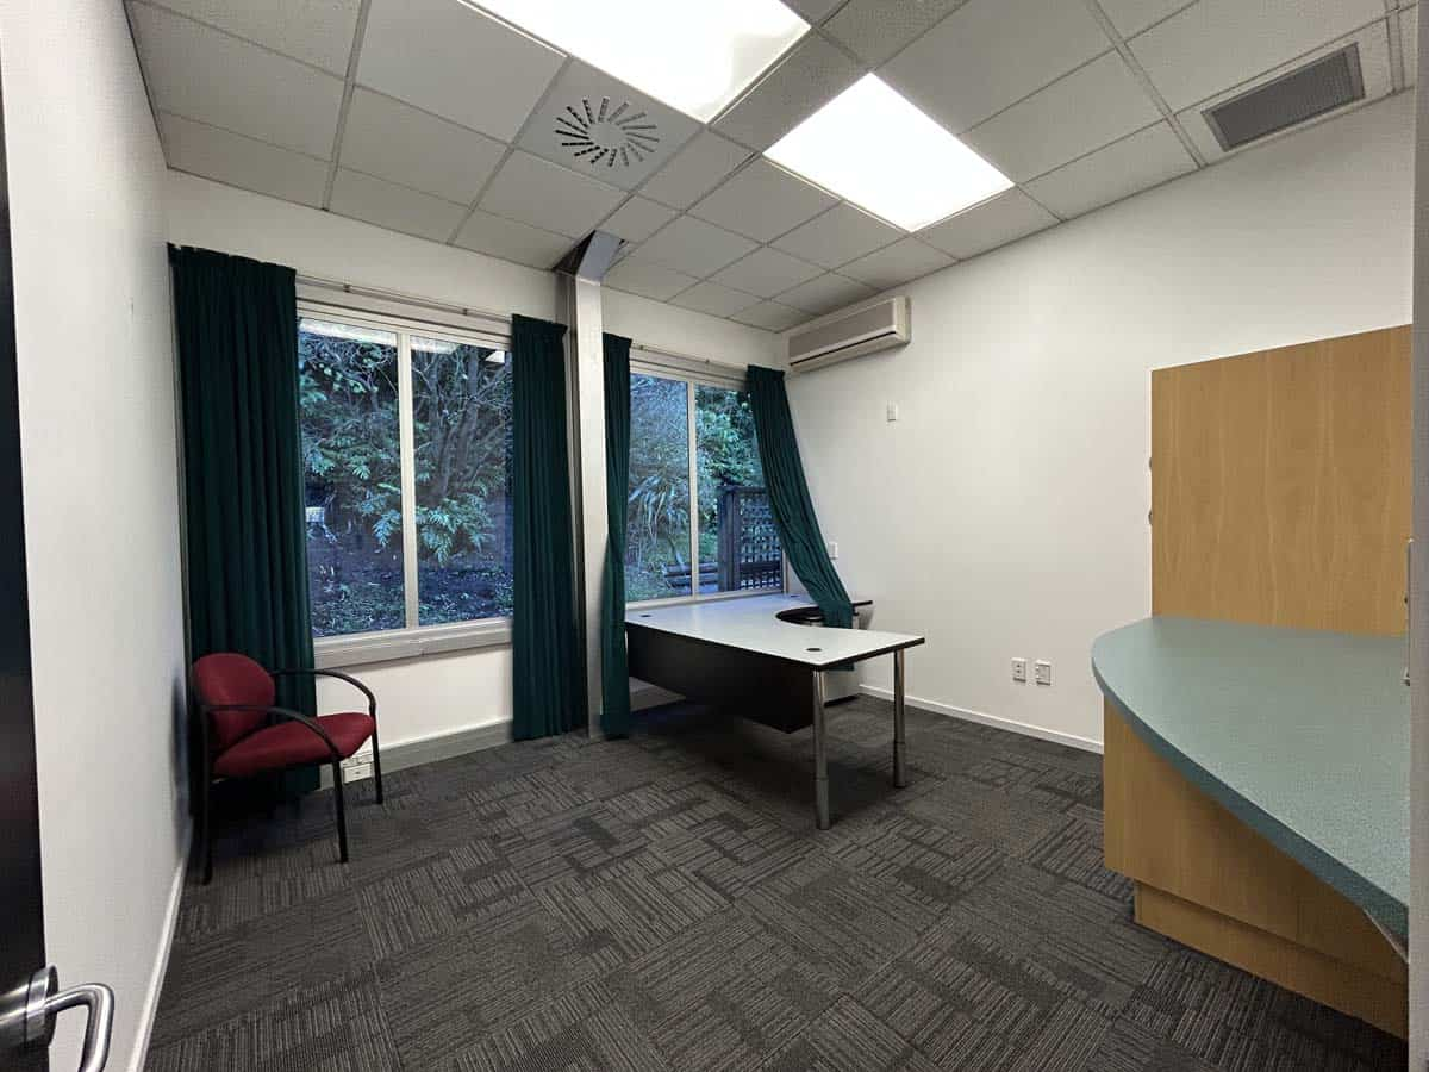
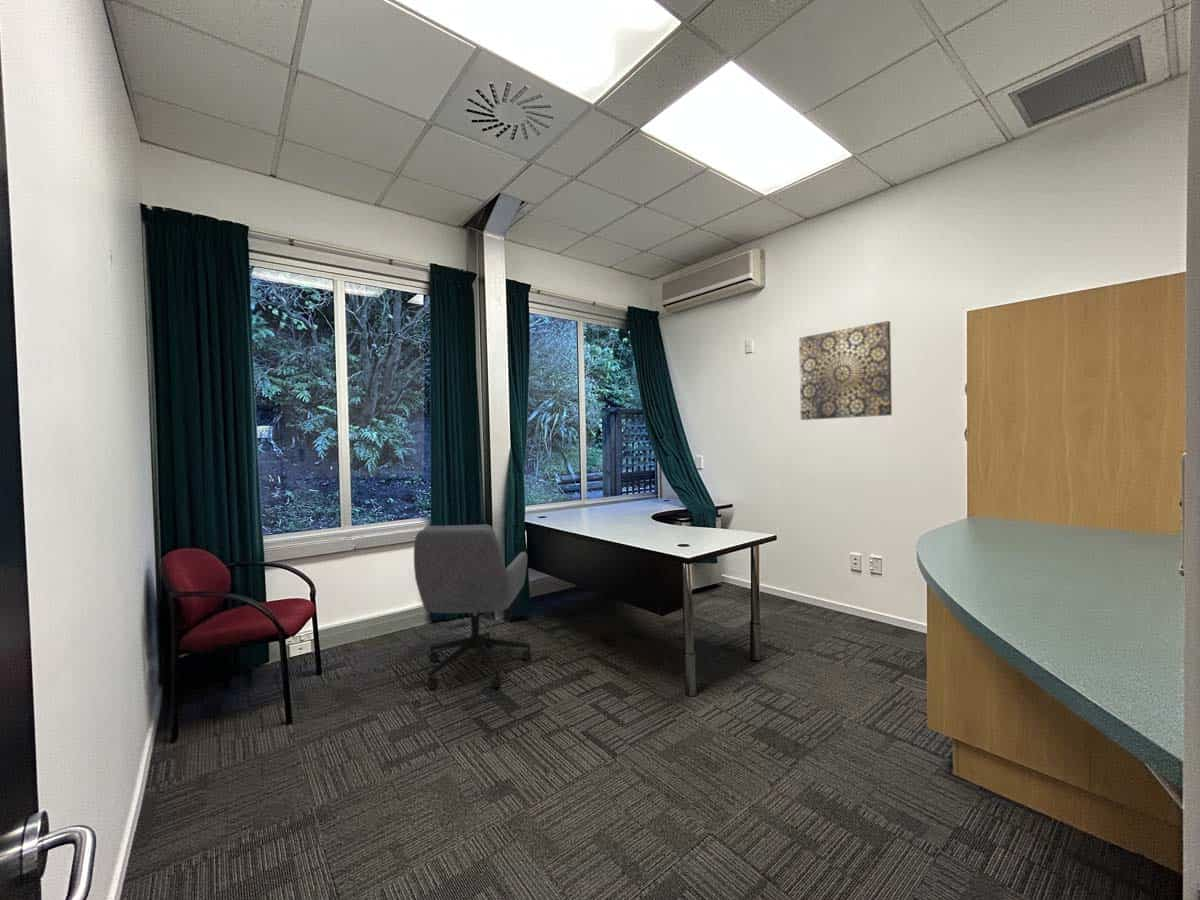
+ wall art [798,320,893,421]
+ office chair [413,524,533,690]
